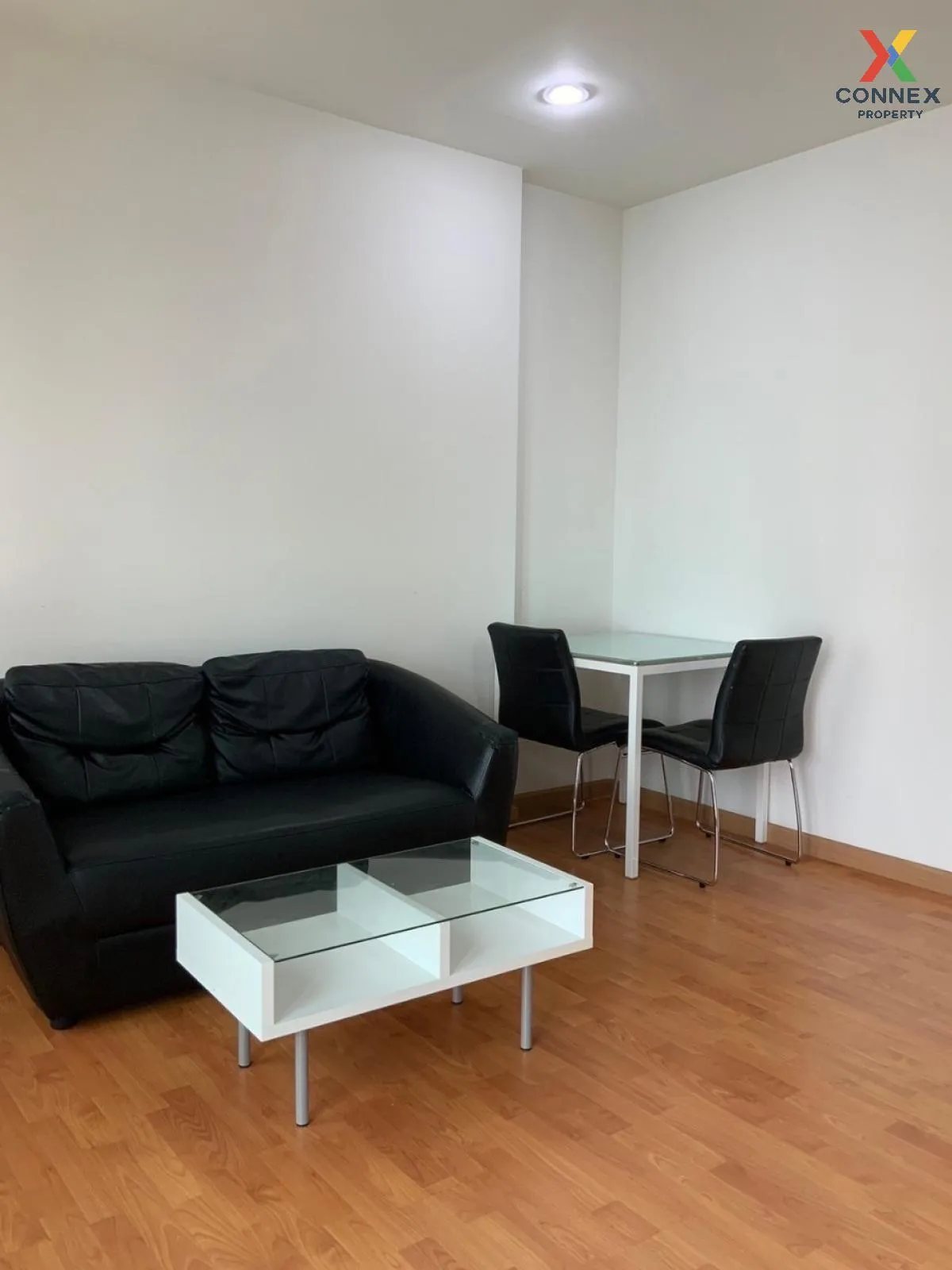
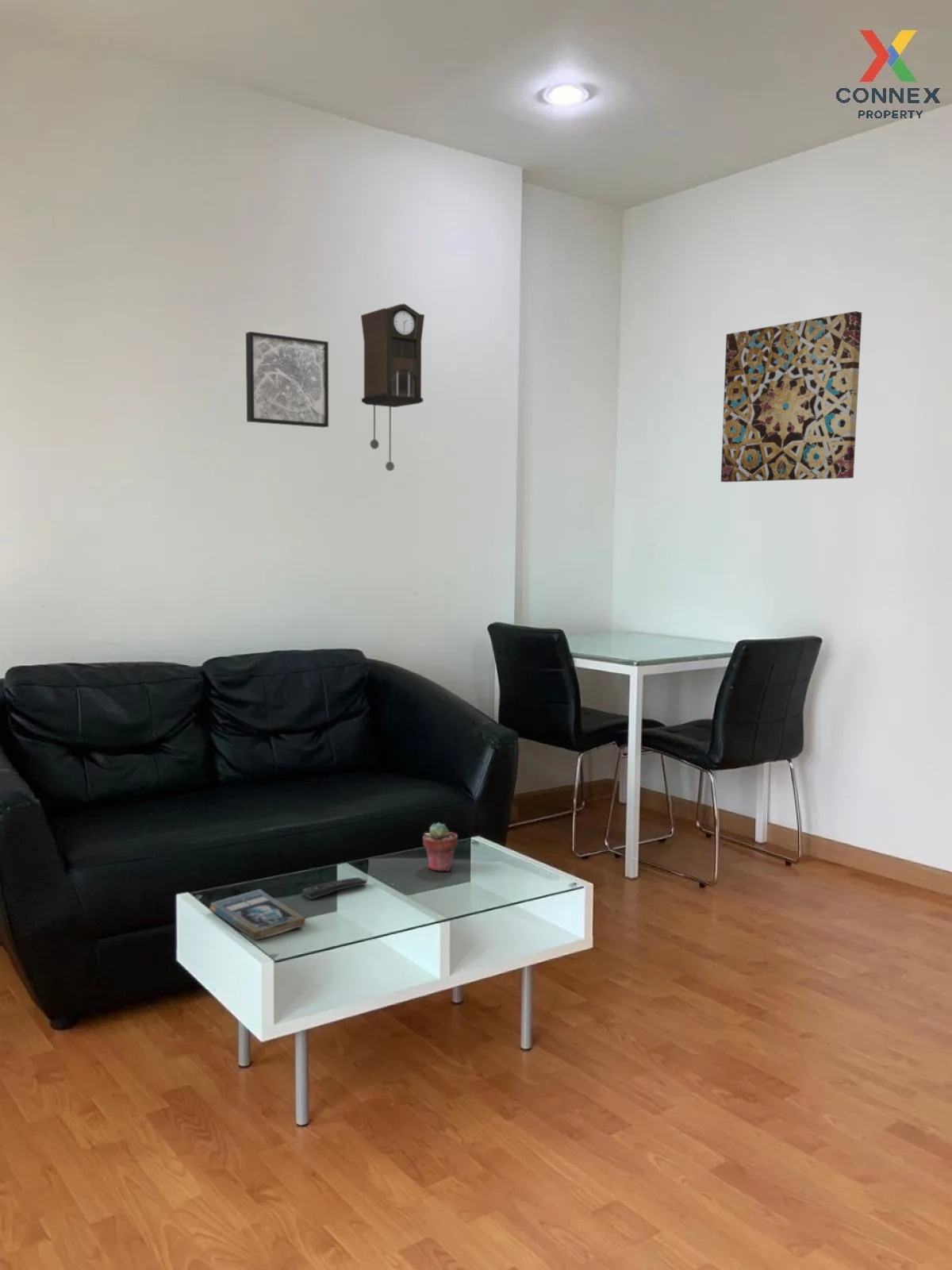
+ wall art [720,310,862,483]
+ remote control [301,876,368,900]
+ wall art [245,331,329,429]
+ book [209,888,306,941]
+ pendulum clock [360,303,425,471]
+ potted succulent [422,822,459,872]
